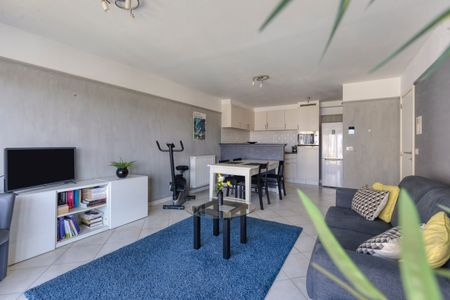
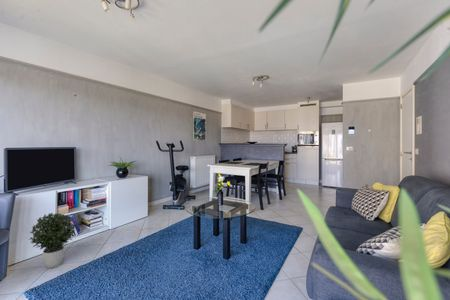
+ potted plant [28,212,77,269]
